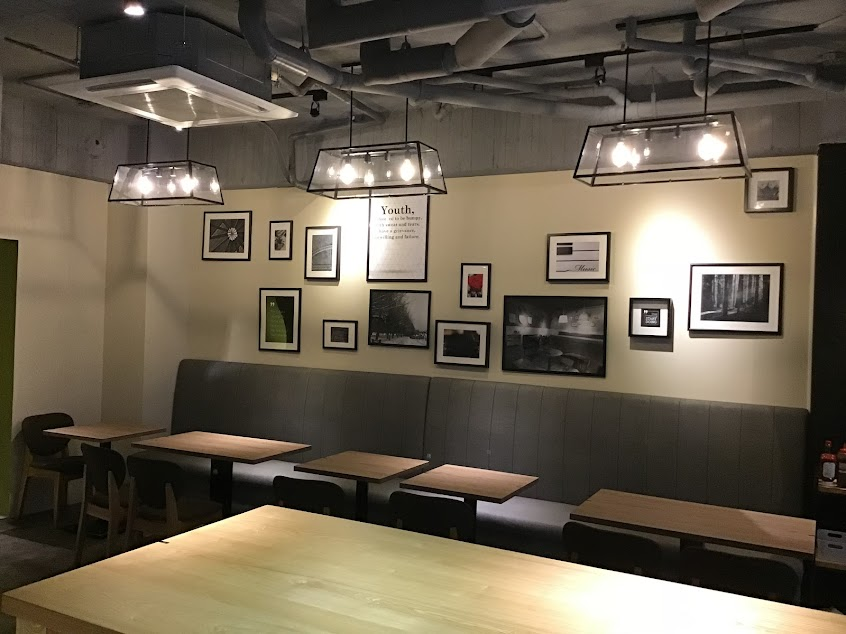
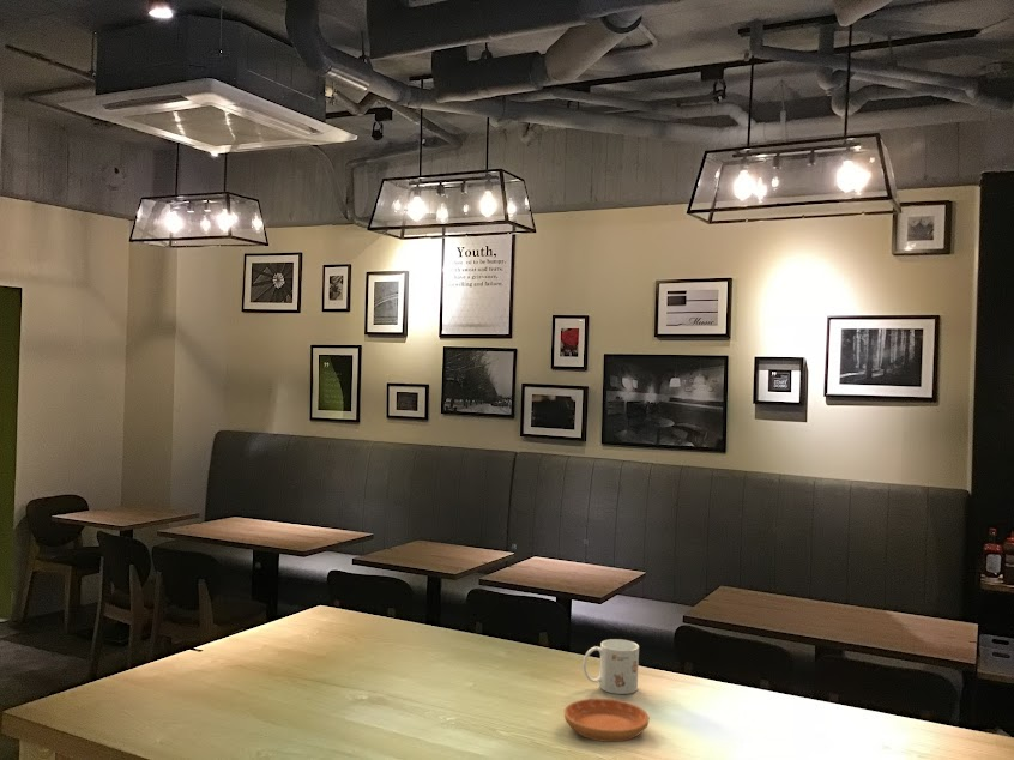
+ saucer [563,698,650,743]
+ mug [581,638,640,695]
